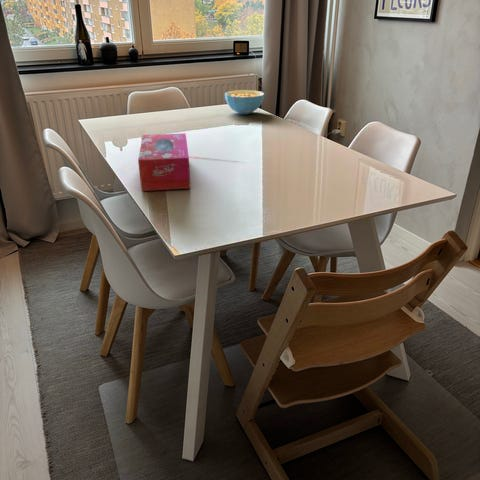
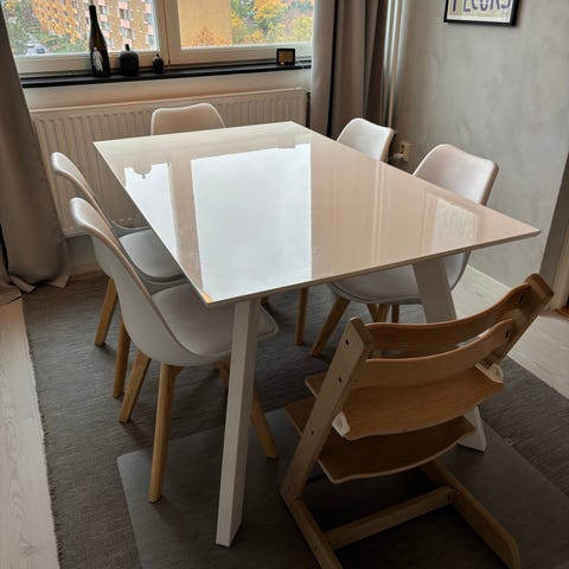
- cereal bowl [224,89,265,115]
- tissue box [137,132,191,192]
